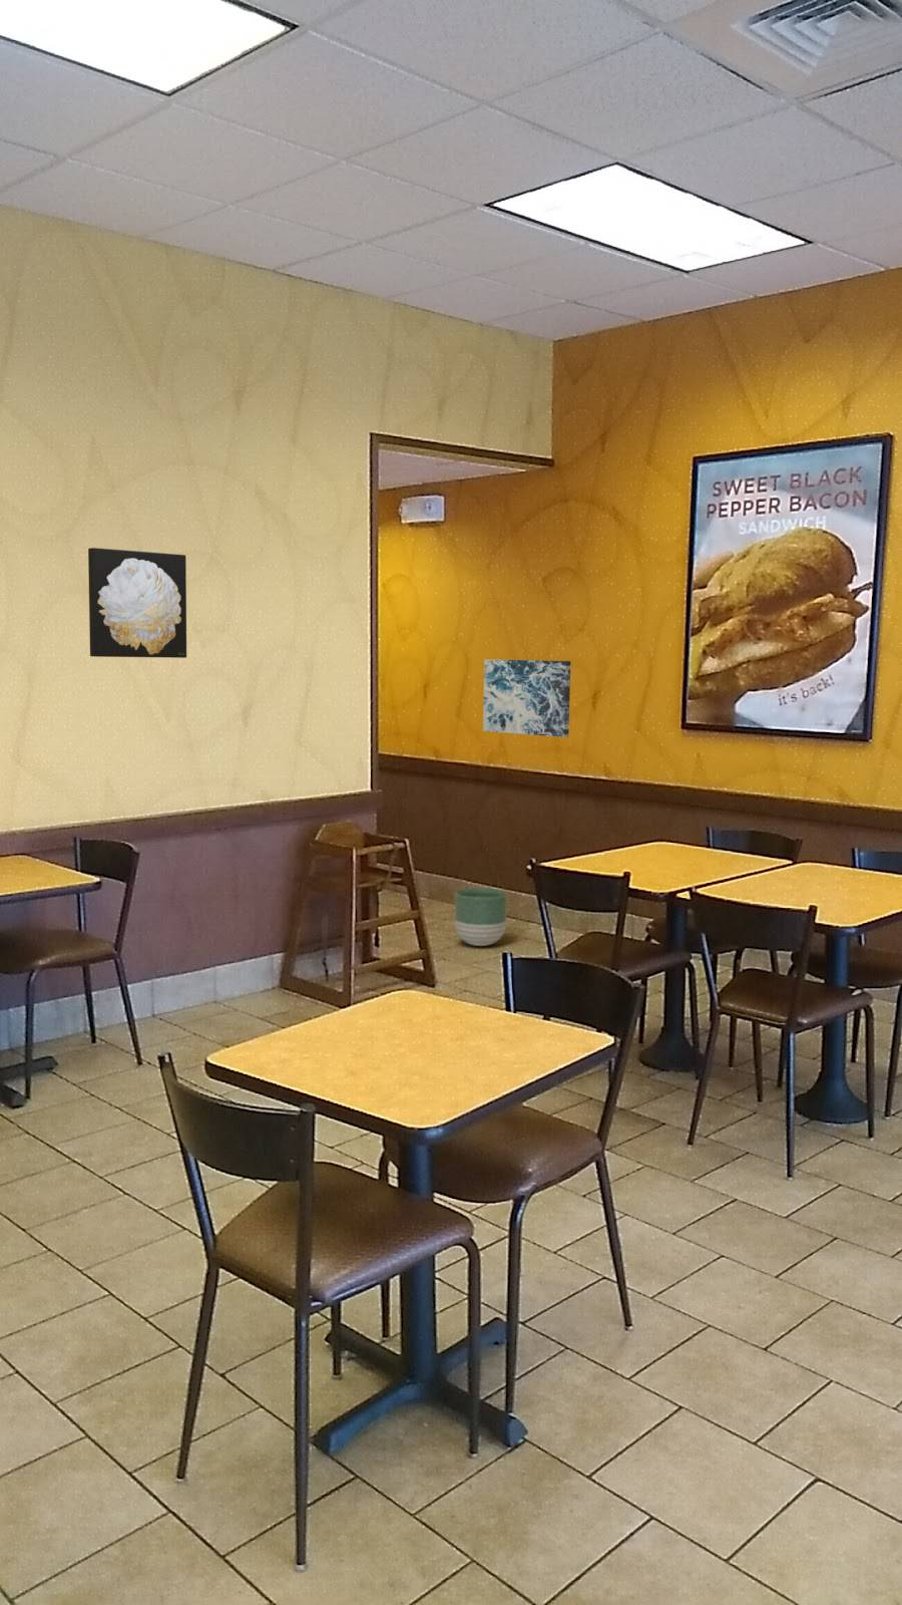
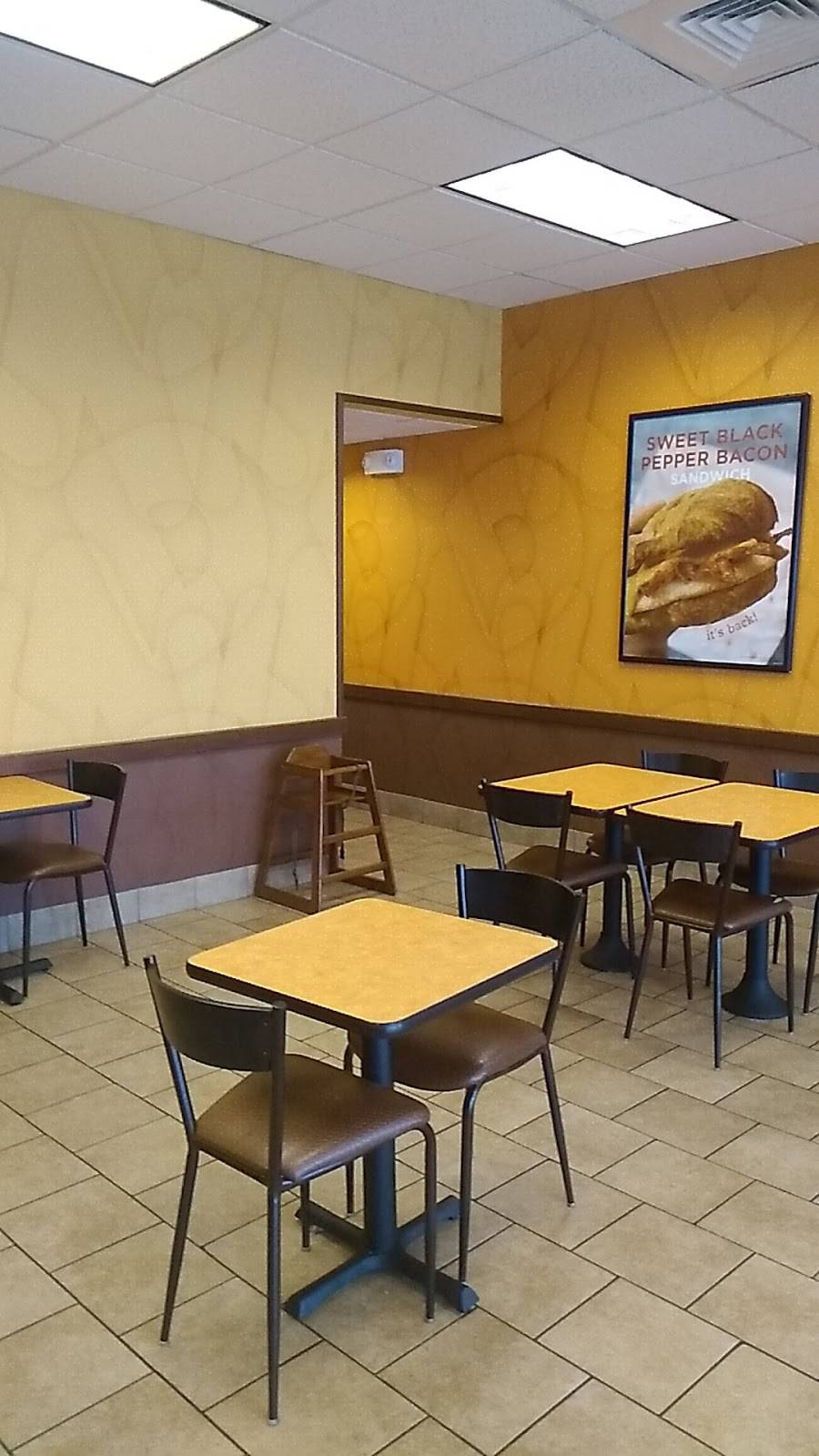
- wall art [87,547,187,659]
- wall art [482,658,572,739]
- planter [454,886,508,947]
